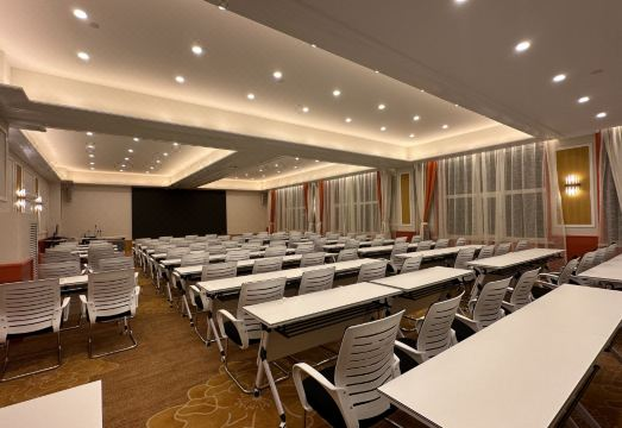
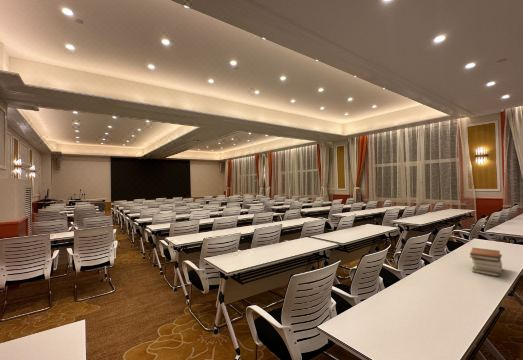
+ book stack [469,247,503,278]
